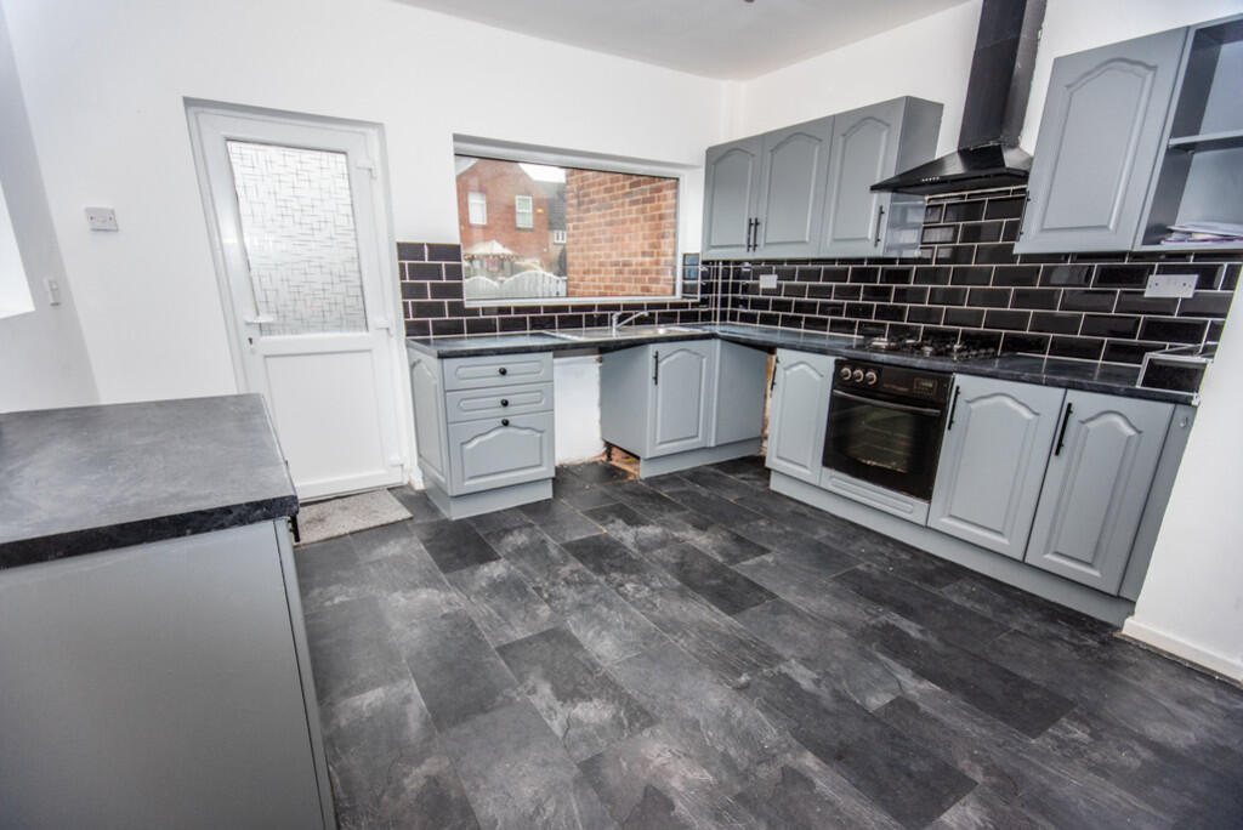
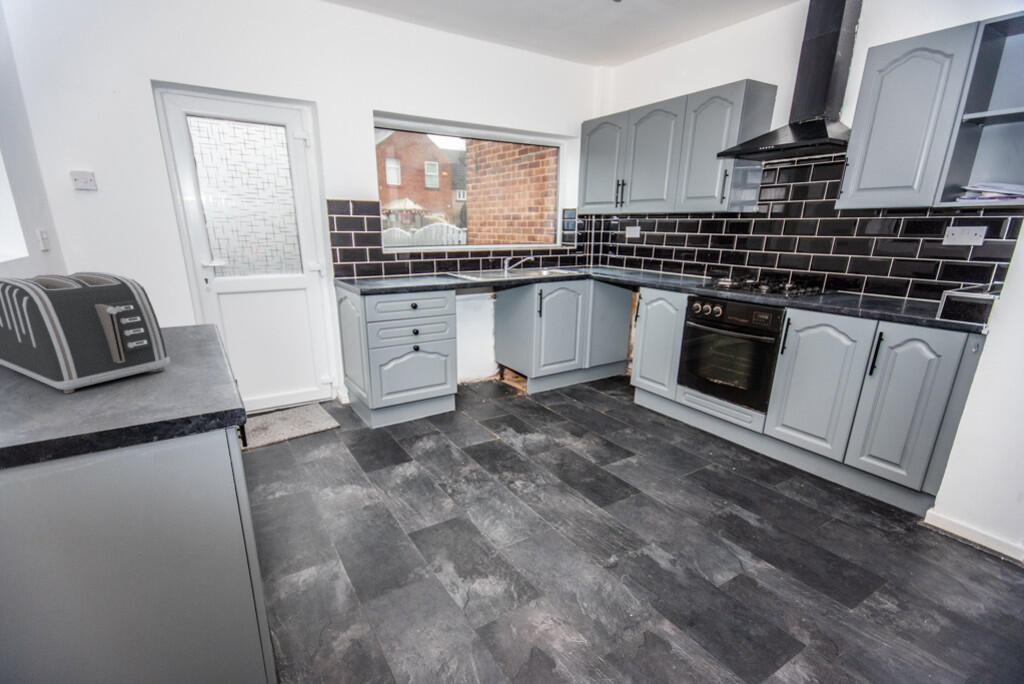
+ toaster [0,270,171,394]
